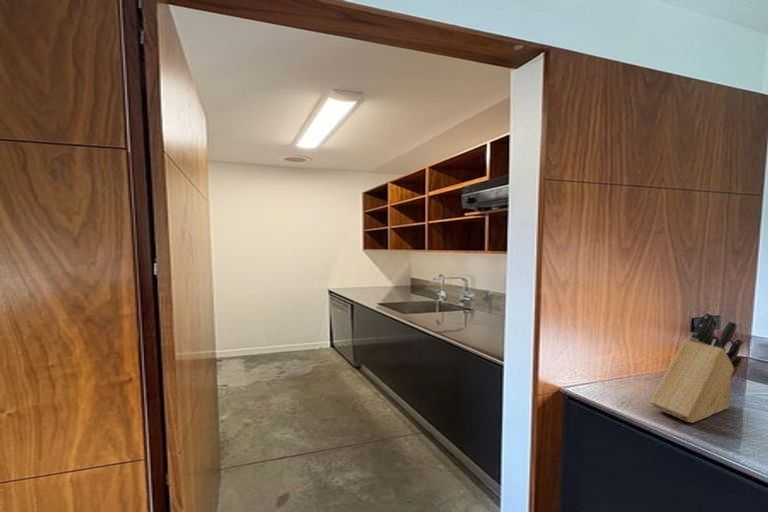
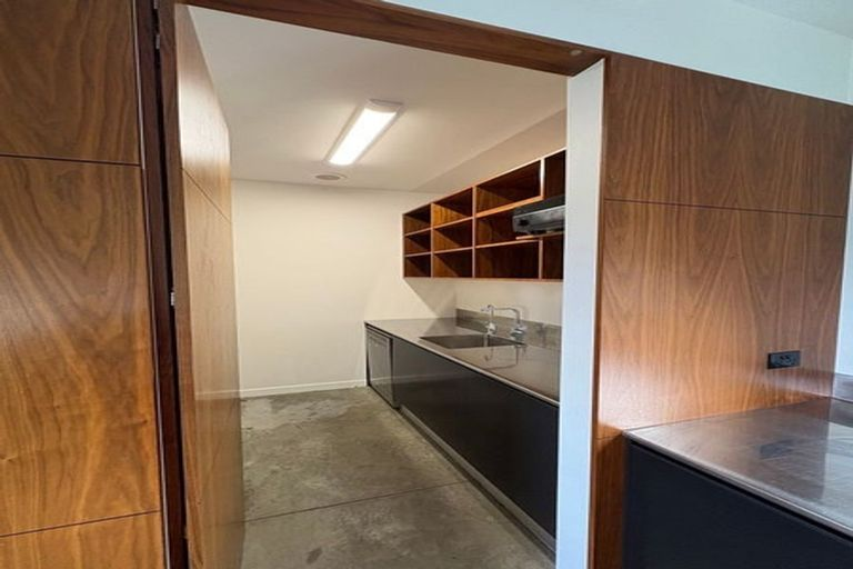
- knife block [649,312,745,424]
